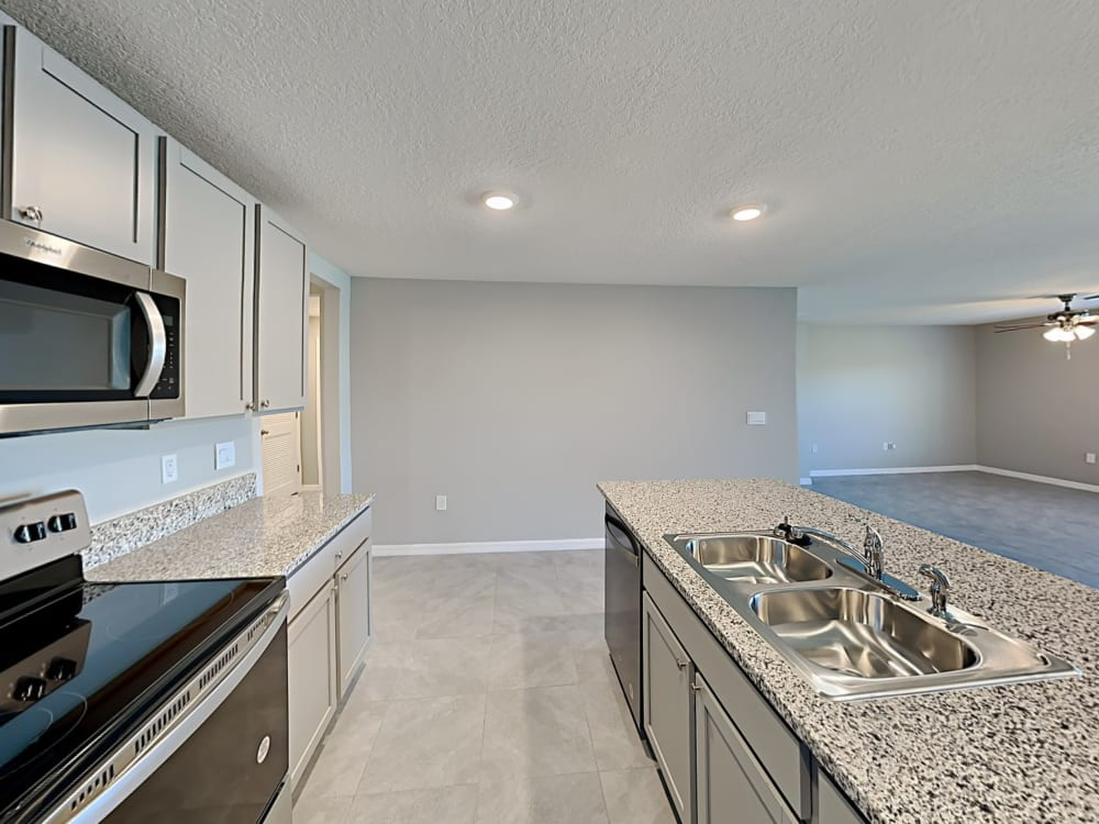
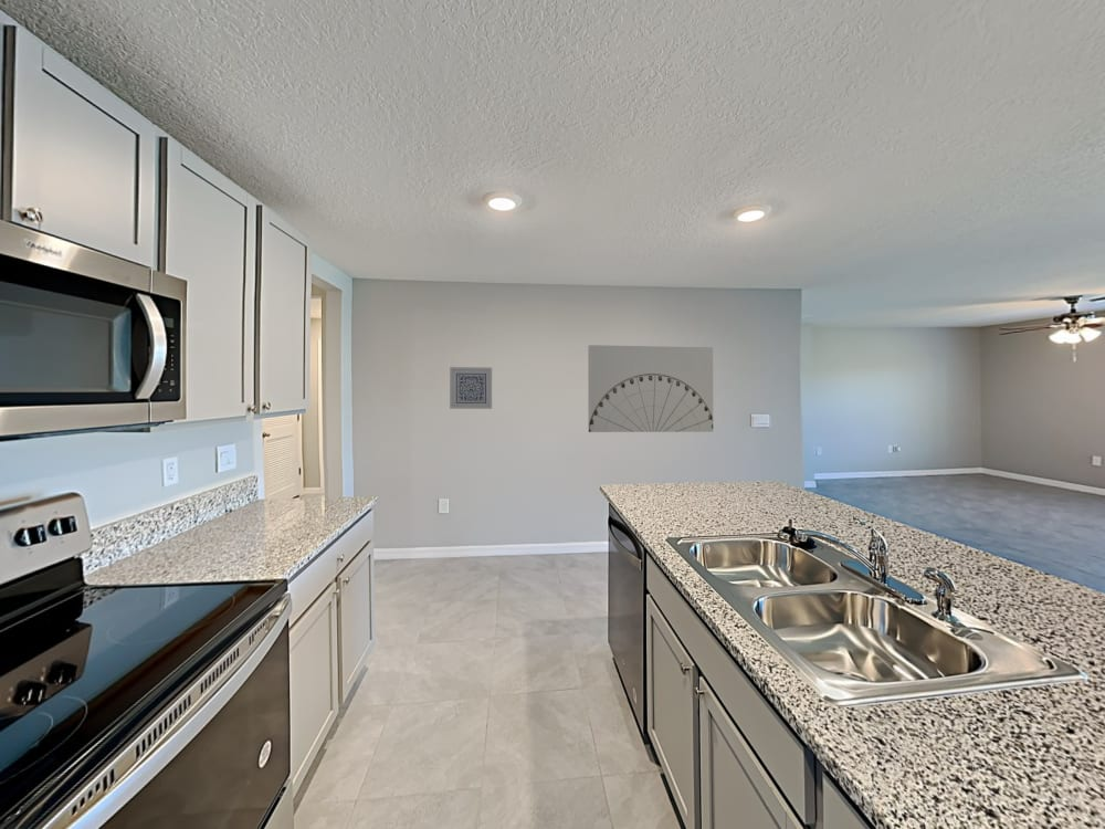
+ wall art [449,366,493,410]
+ wall art [587,344,714,433]
